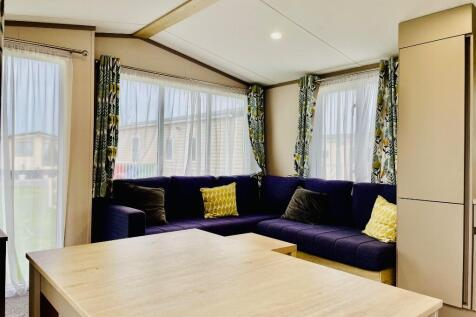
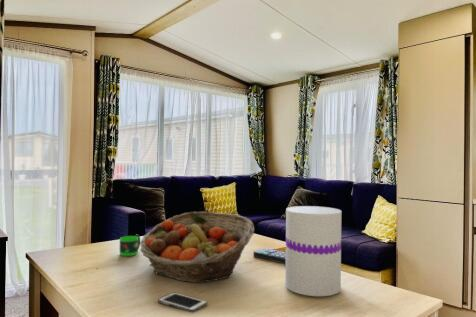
+ fruit basket [139,211,255,284]
+ remote control [253,247,286,265]
+ cell phone [157,291,208,313]
+ vase [284,205,342,297]
+ mug [119,234,141,257]
